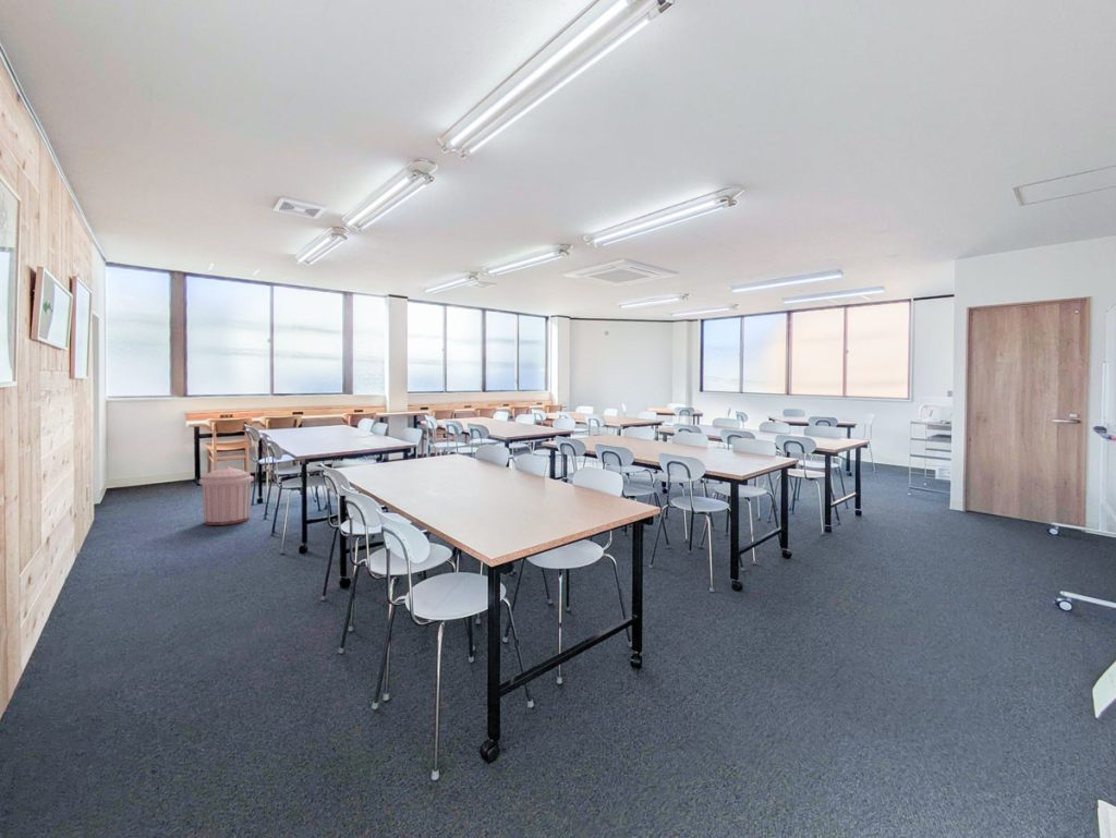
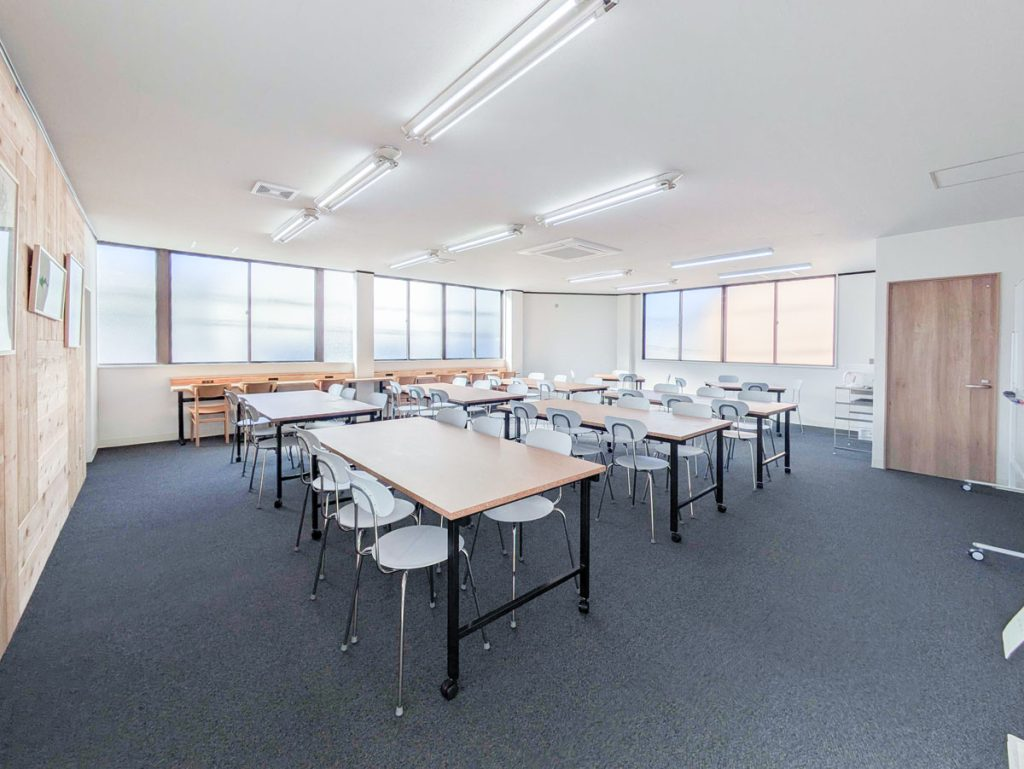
- trash can [198,464,255,526]
